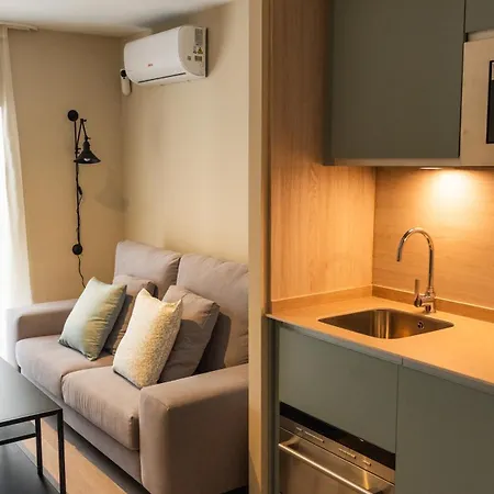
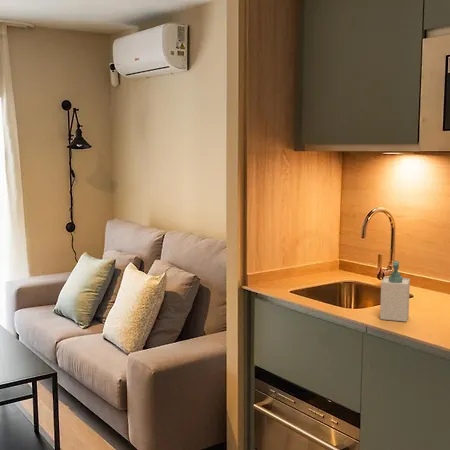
+ soap bottle [379,260,411,323]
